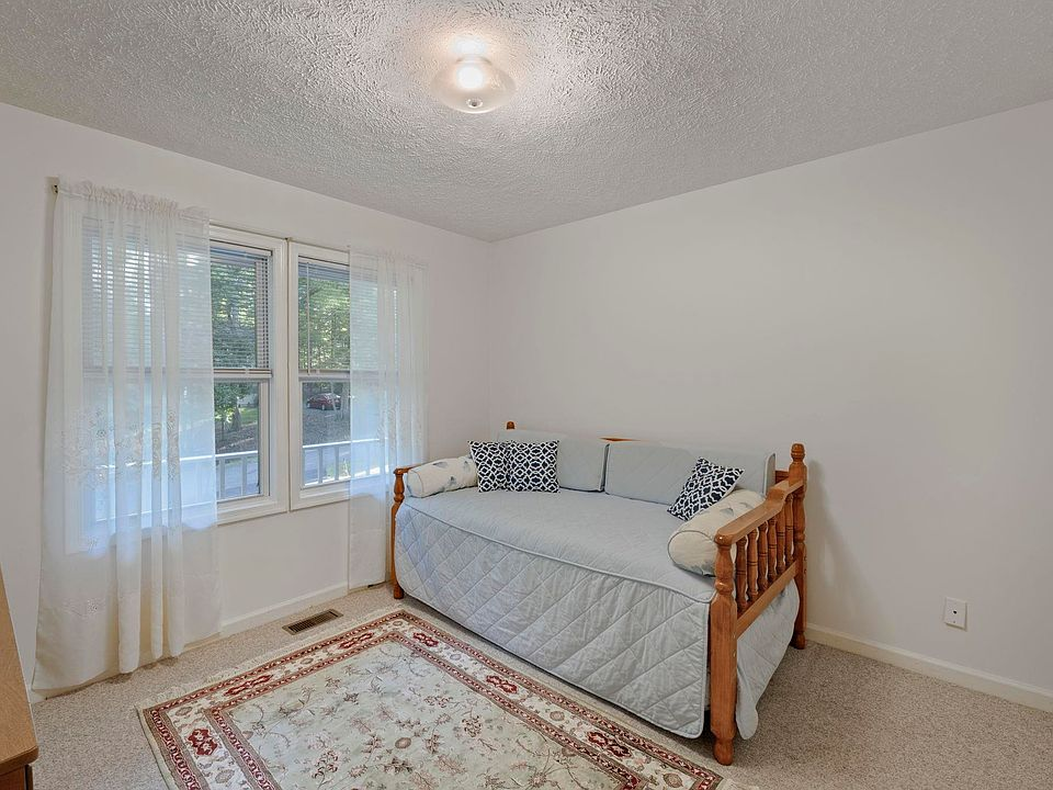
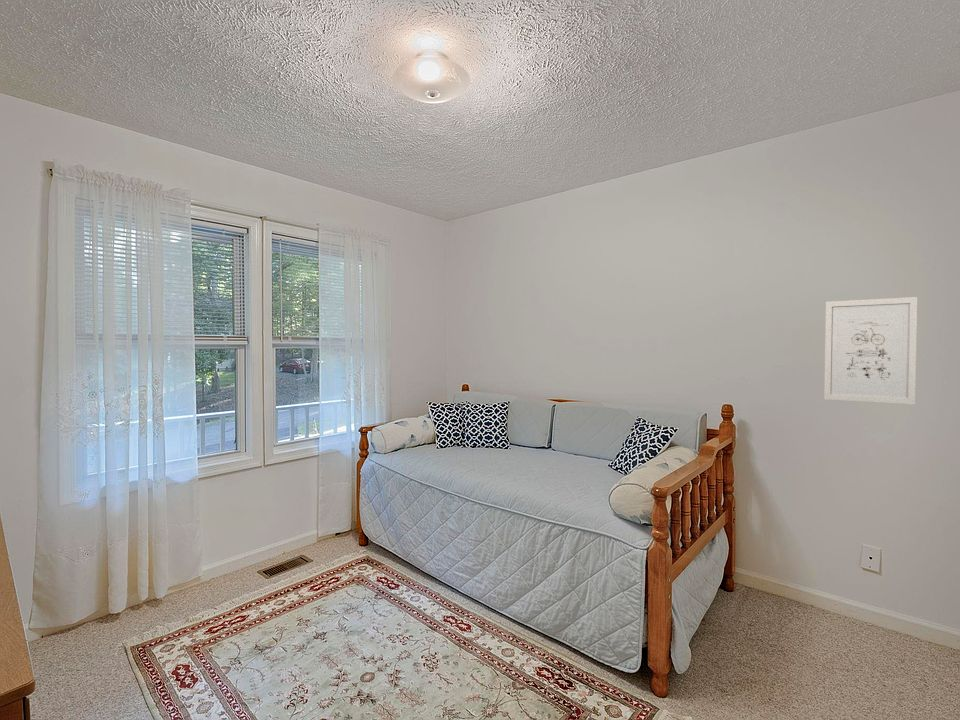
+ wall art [823,296,918,406]
